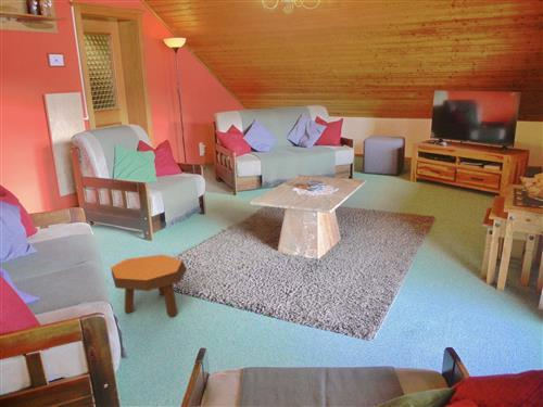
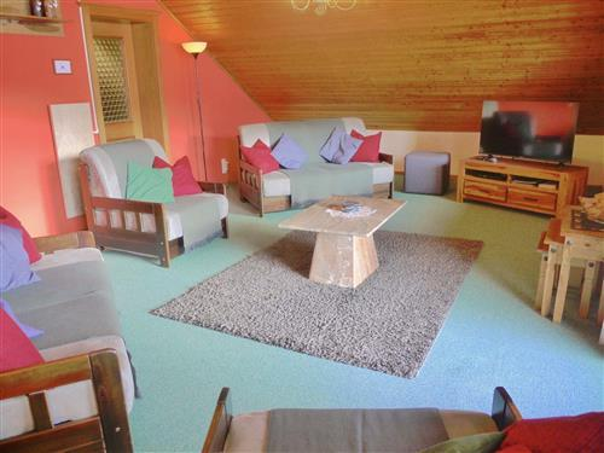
- footstool [110,253,188,318]
